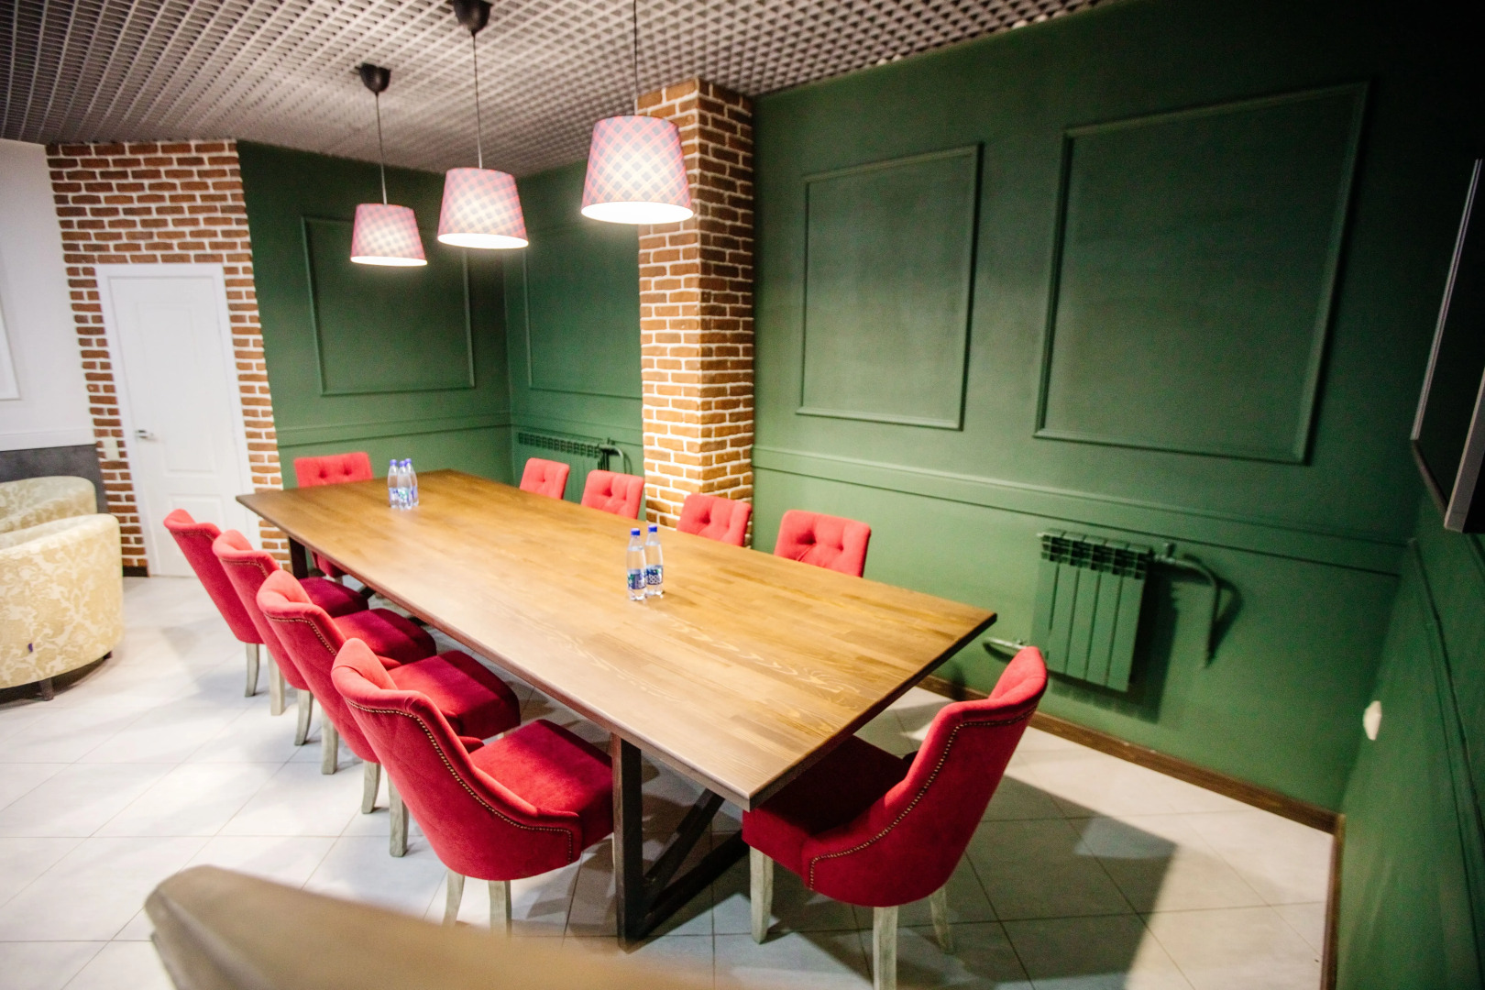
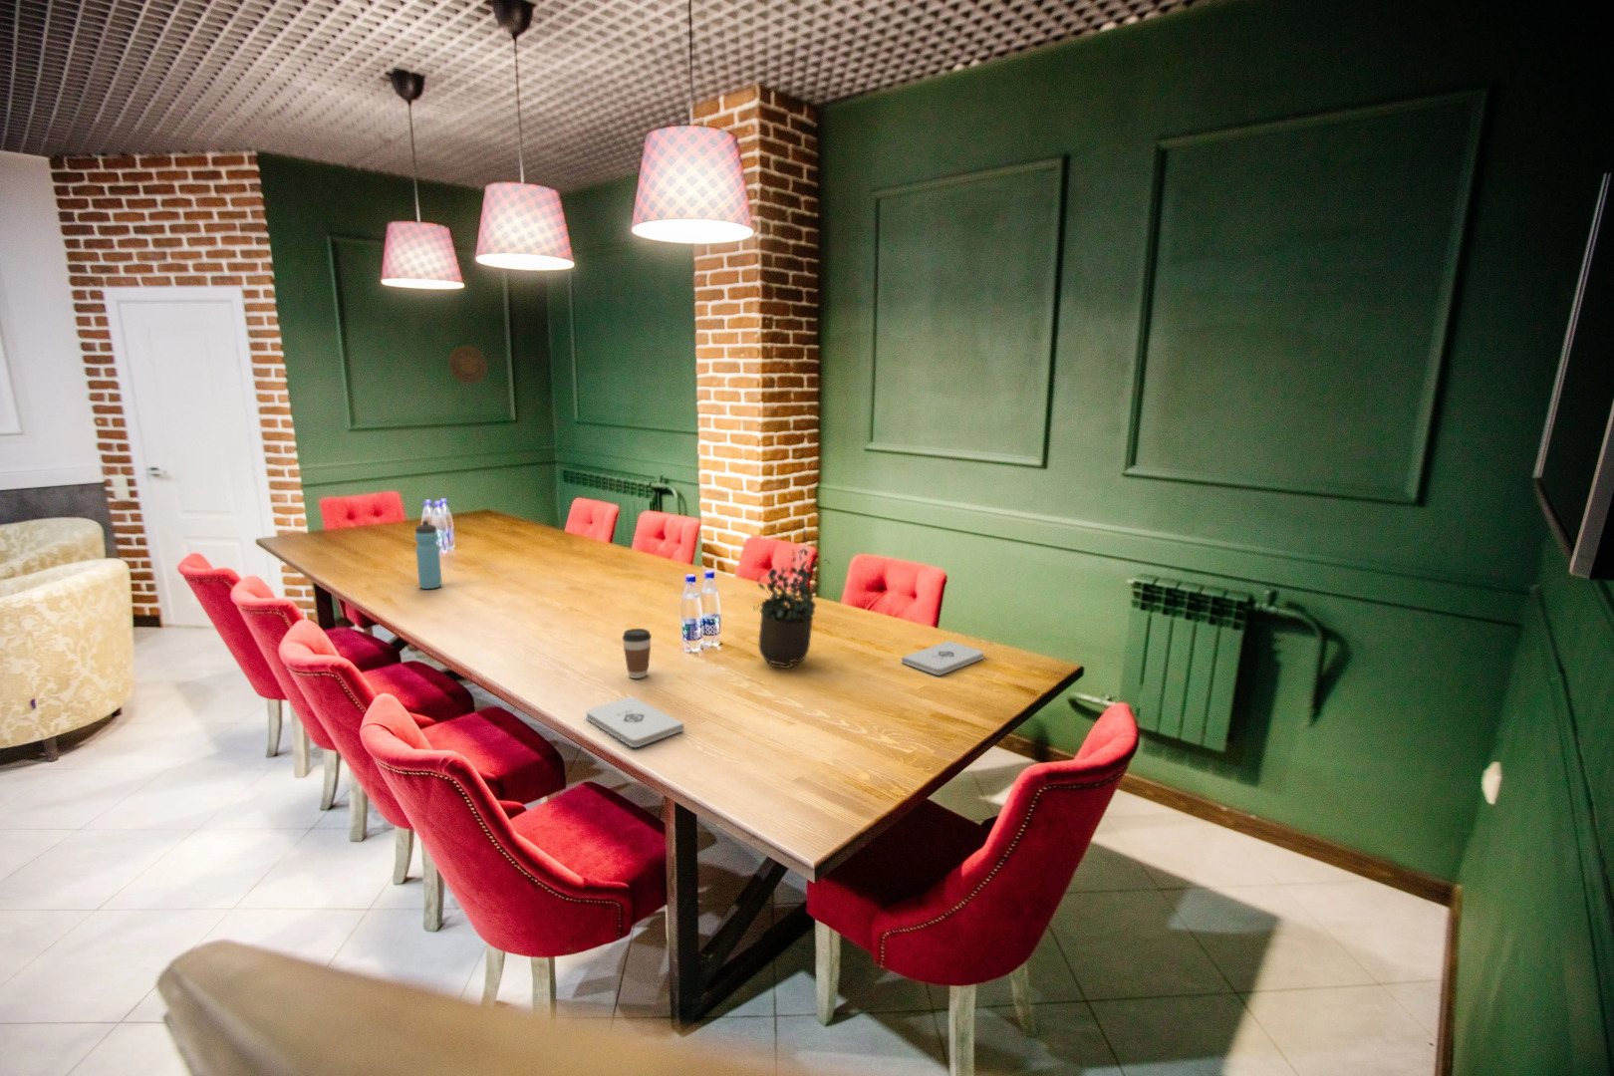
+ potted plant [752,528,831,670]
+ water bottle [414,519,442,590]
+ decorative plate [448,345,488,384]
+ notepad [585,695,686,748]
+ coffee cup [622,628,652,680]
+ notepad [901,640,986,676]
